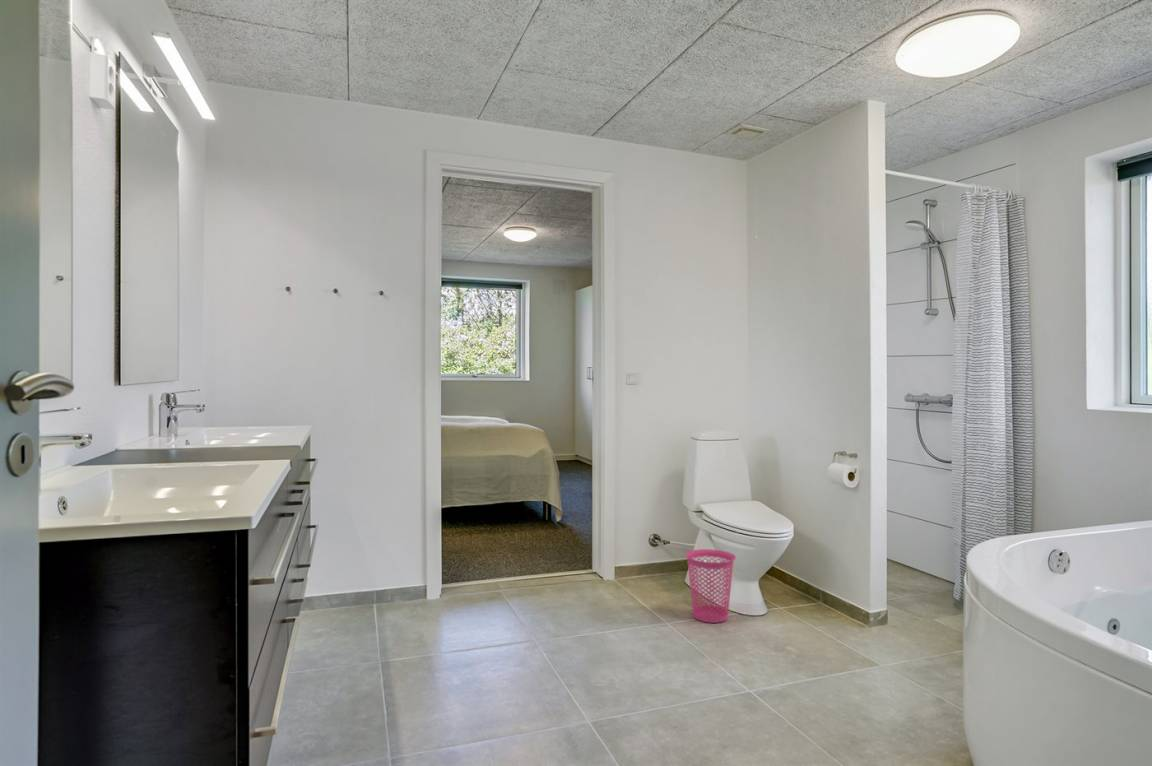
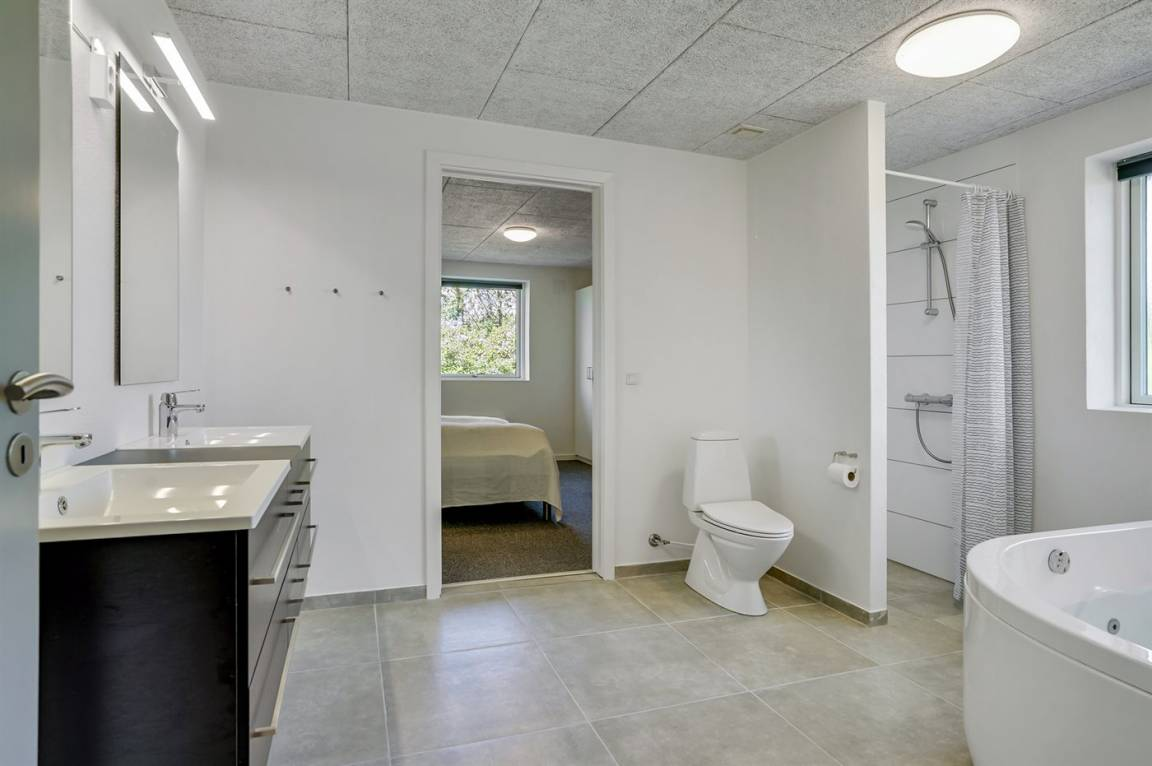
- waste basket [684,548,737,624]
